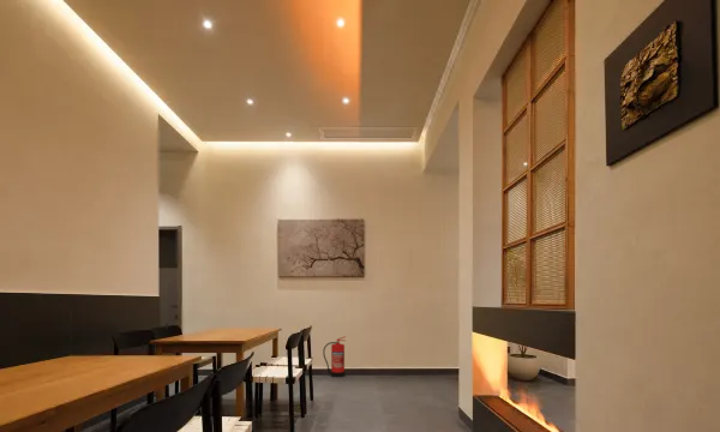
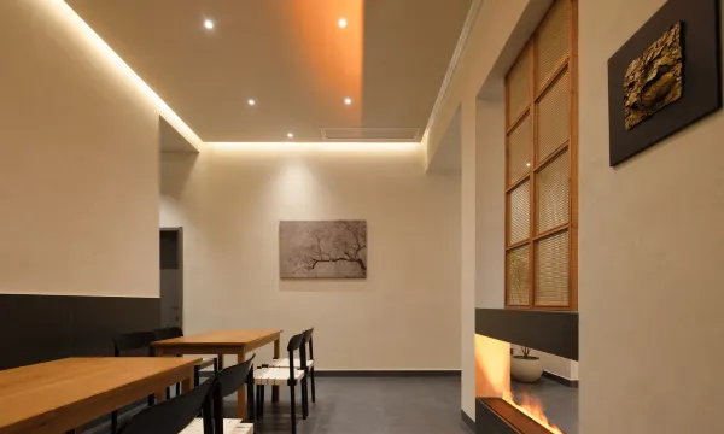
- fire extinguisher [322,335,347,378]
